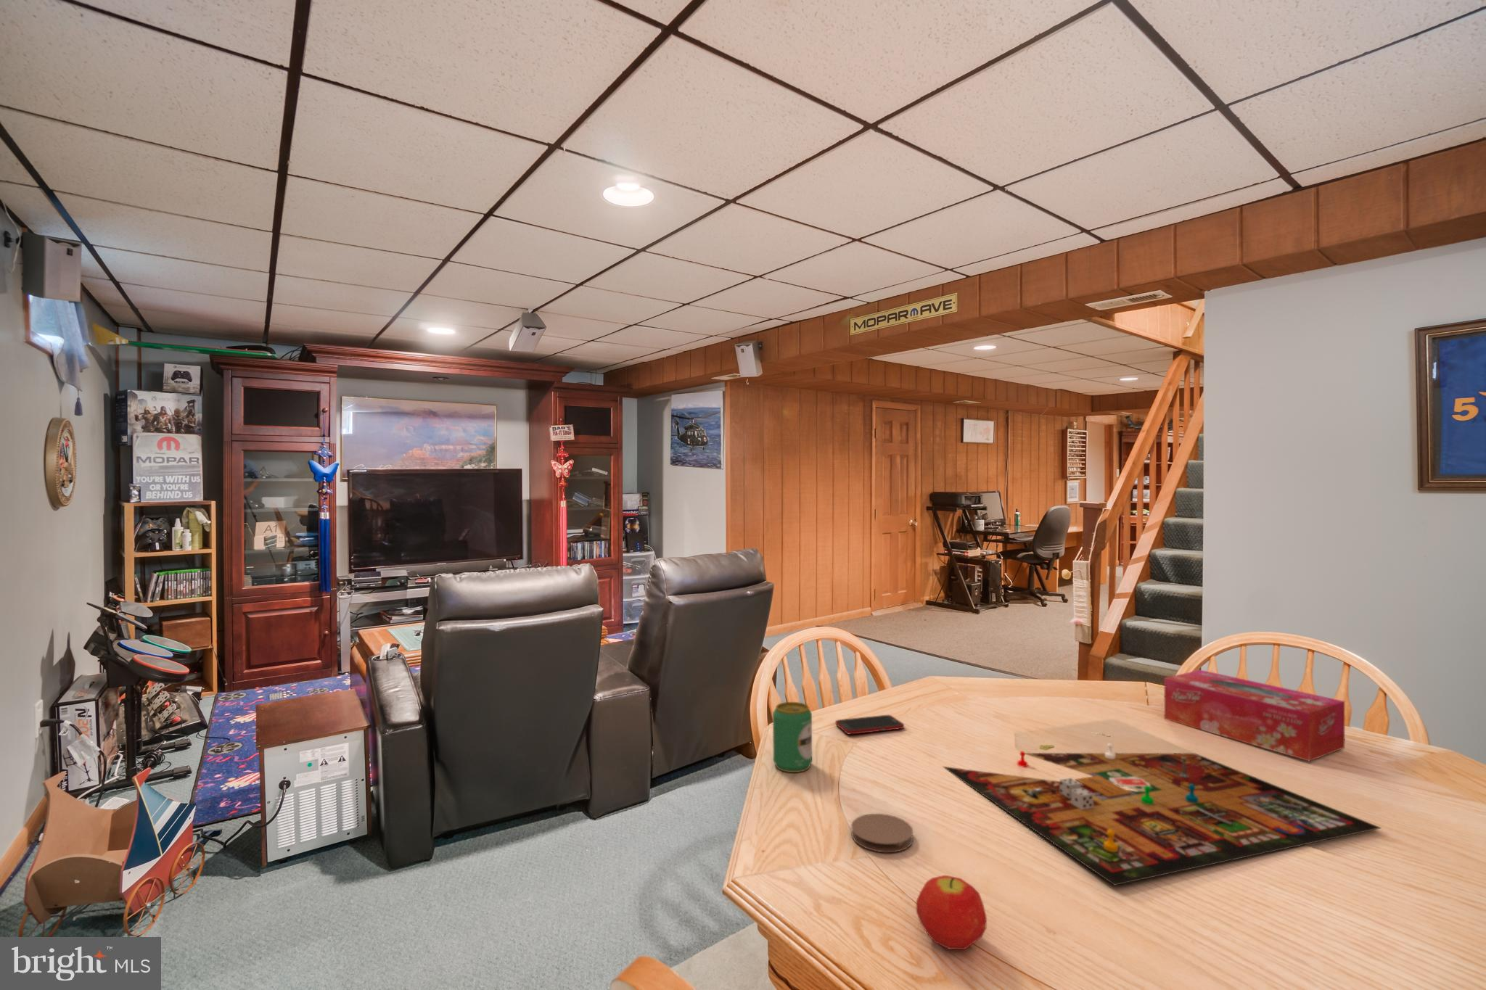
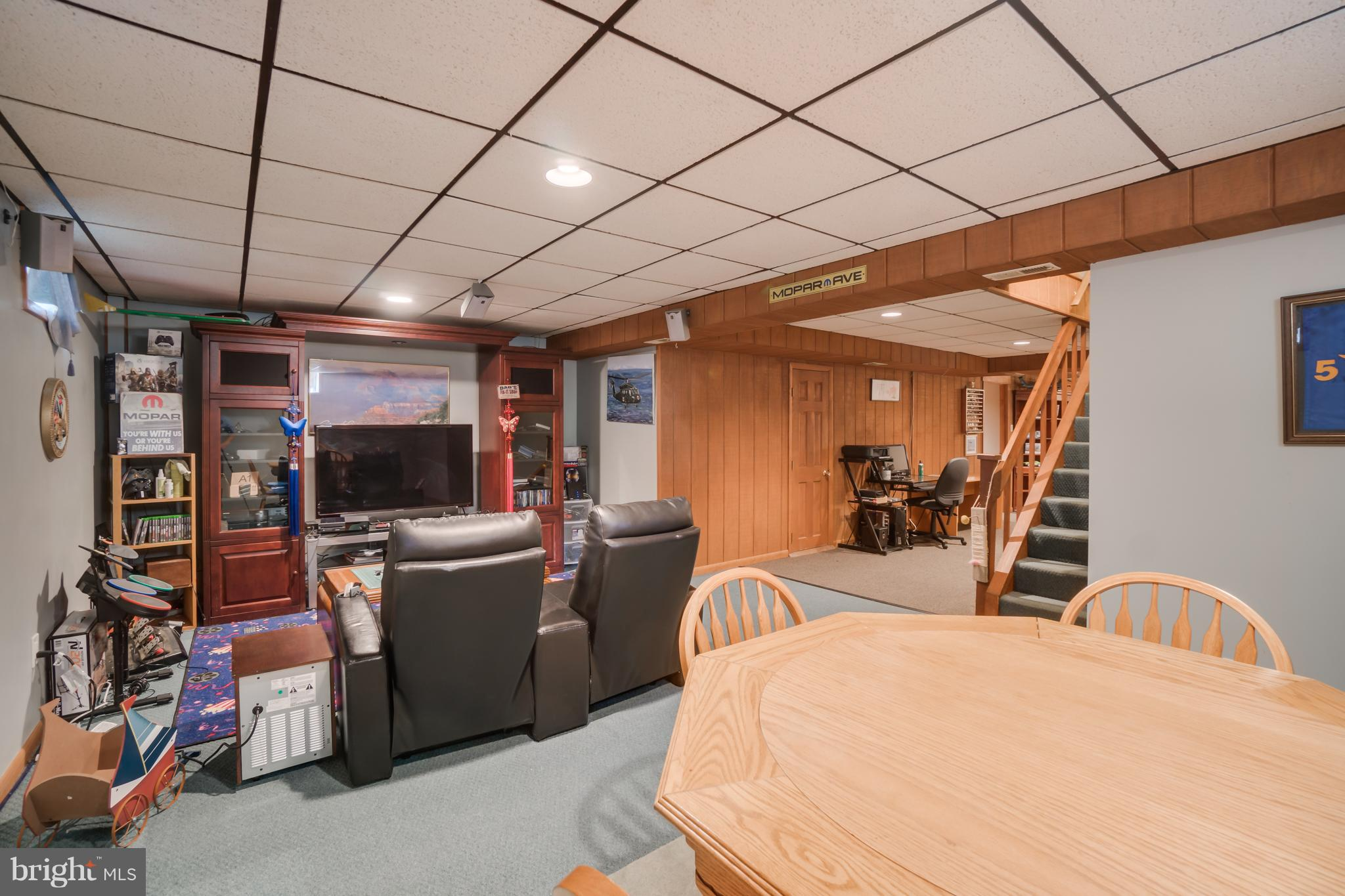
- gameboard [941,731,1382,886]
- beverage can [772,702,813,773]
- fruit [916,875,988,950]
- cell phone [834,715,905,735]
- tissue box [1163,670,1346,762]
- coaster [851,813,914,853]
